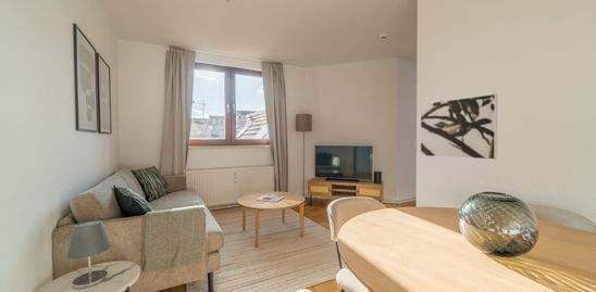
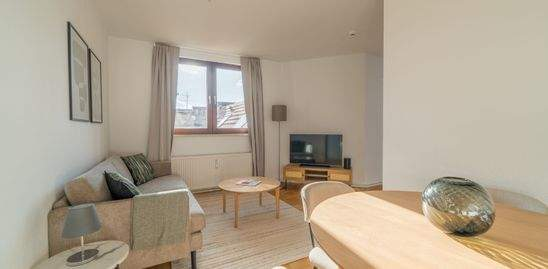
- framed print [420,93,498,161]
